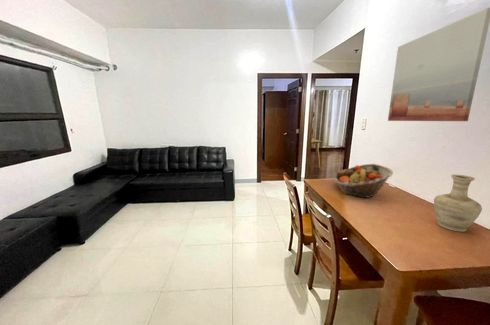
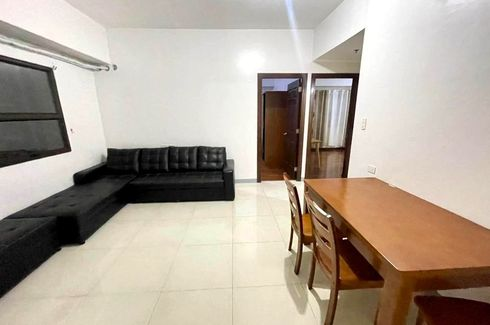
- vase [433,174,483,233]
- wall art [387,7,490,122]
- fruit basket [333,163,394,199]
